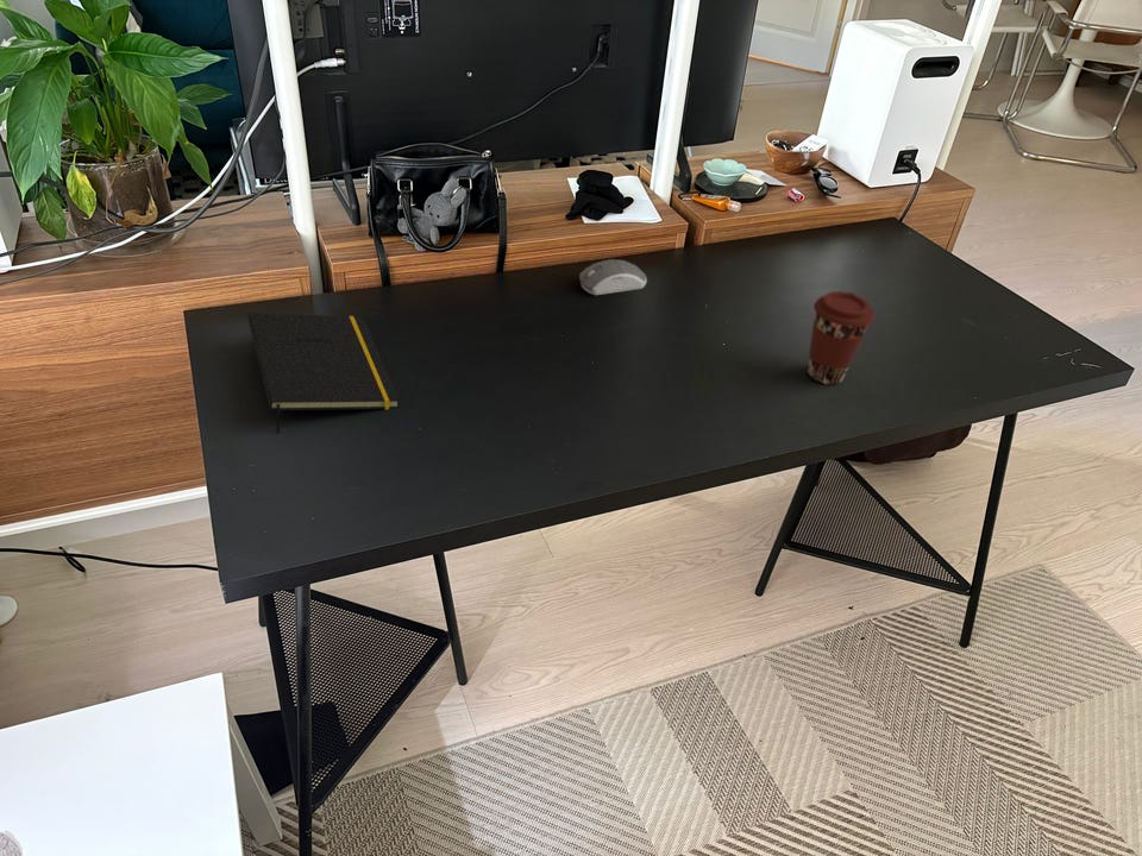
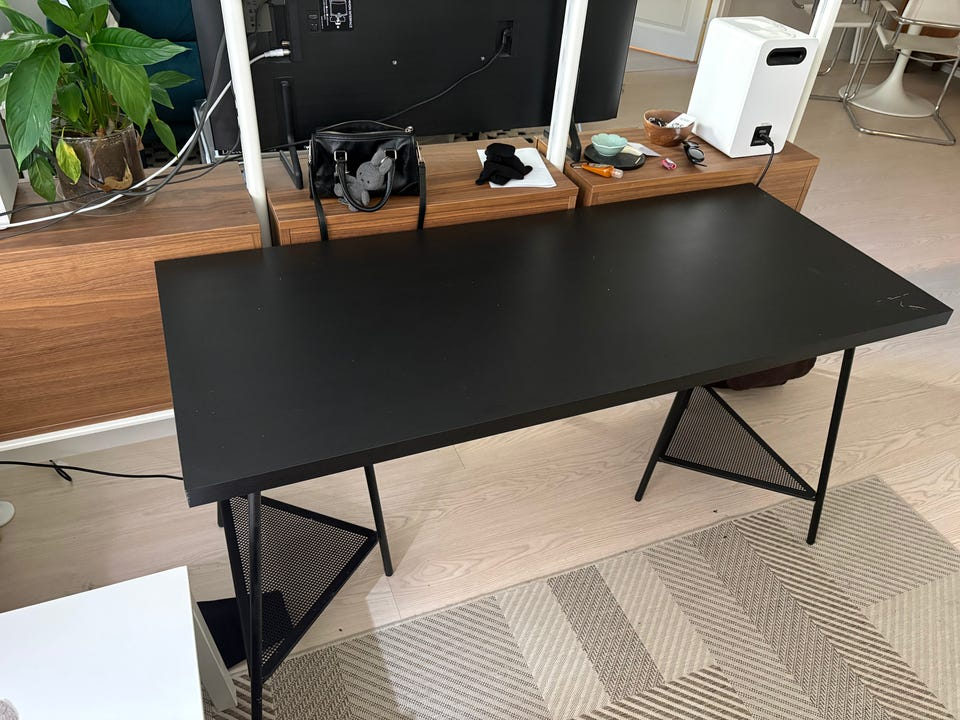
- notepad [247,311,401,435]
- coffee cup [807,290,876,385]
- computer mouse [578,258,648,296]
